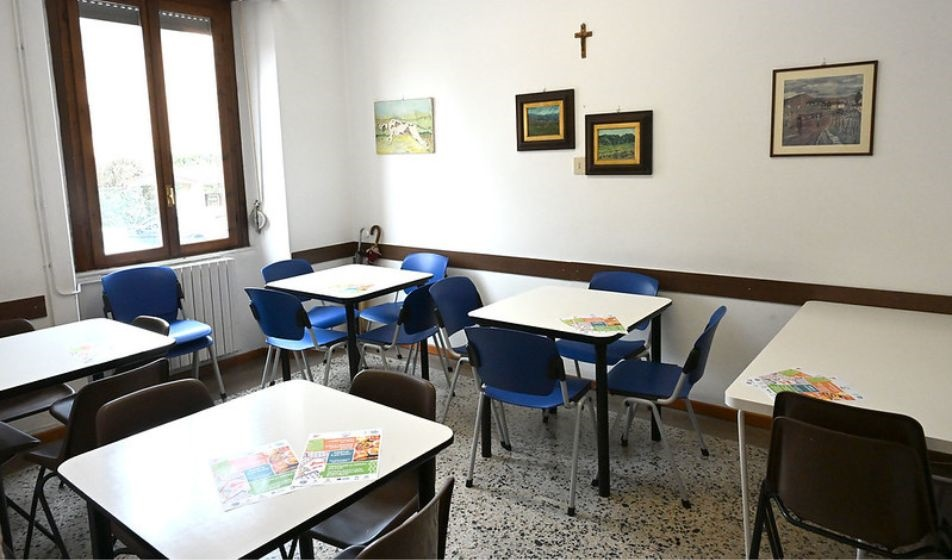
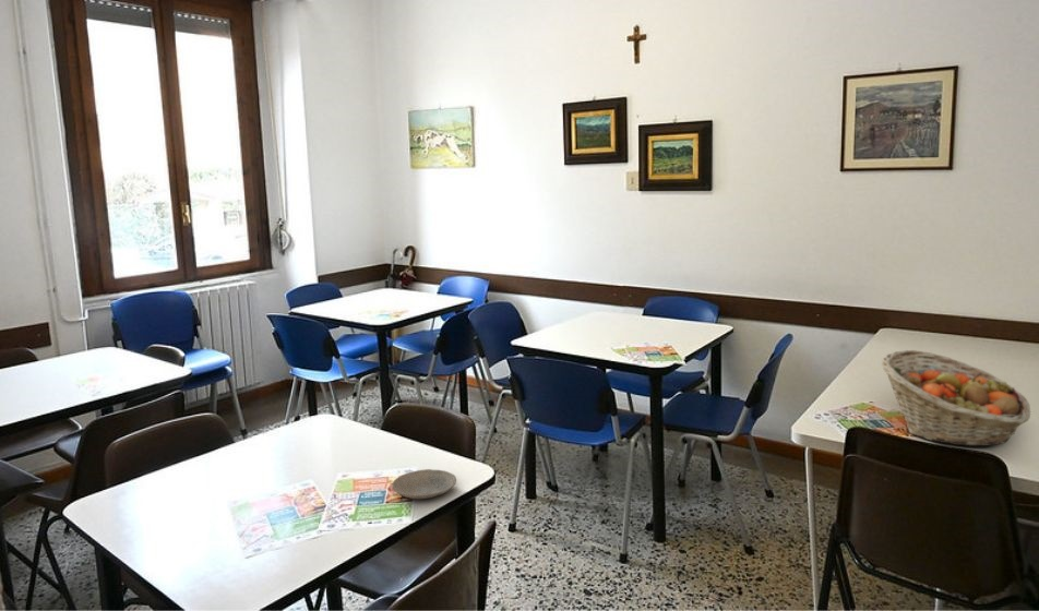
+ fruit basket [881,349,1031,447]
+ plate [391,468,457,500]
